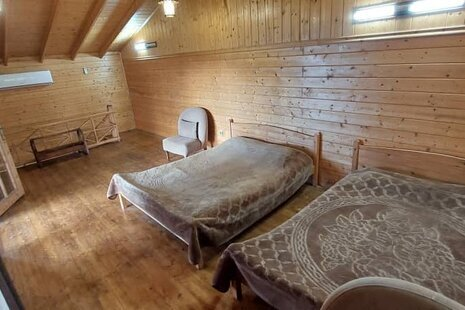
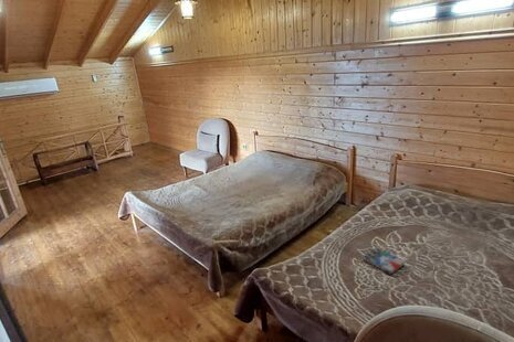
+ book [361,247,406,276]
